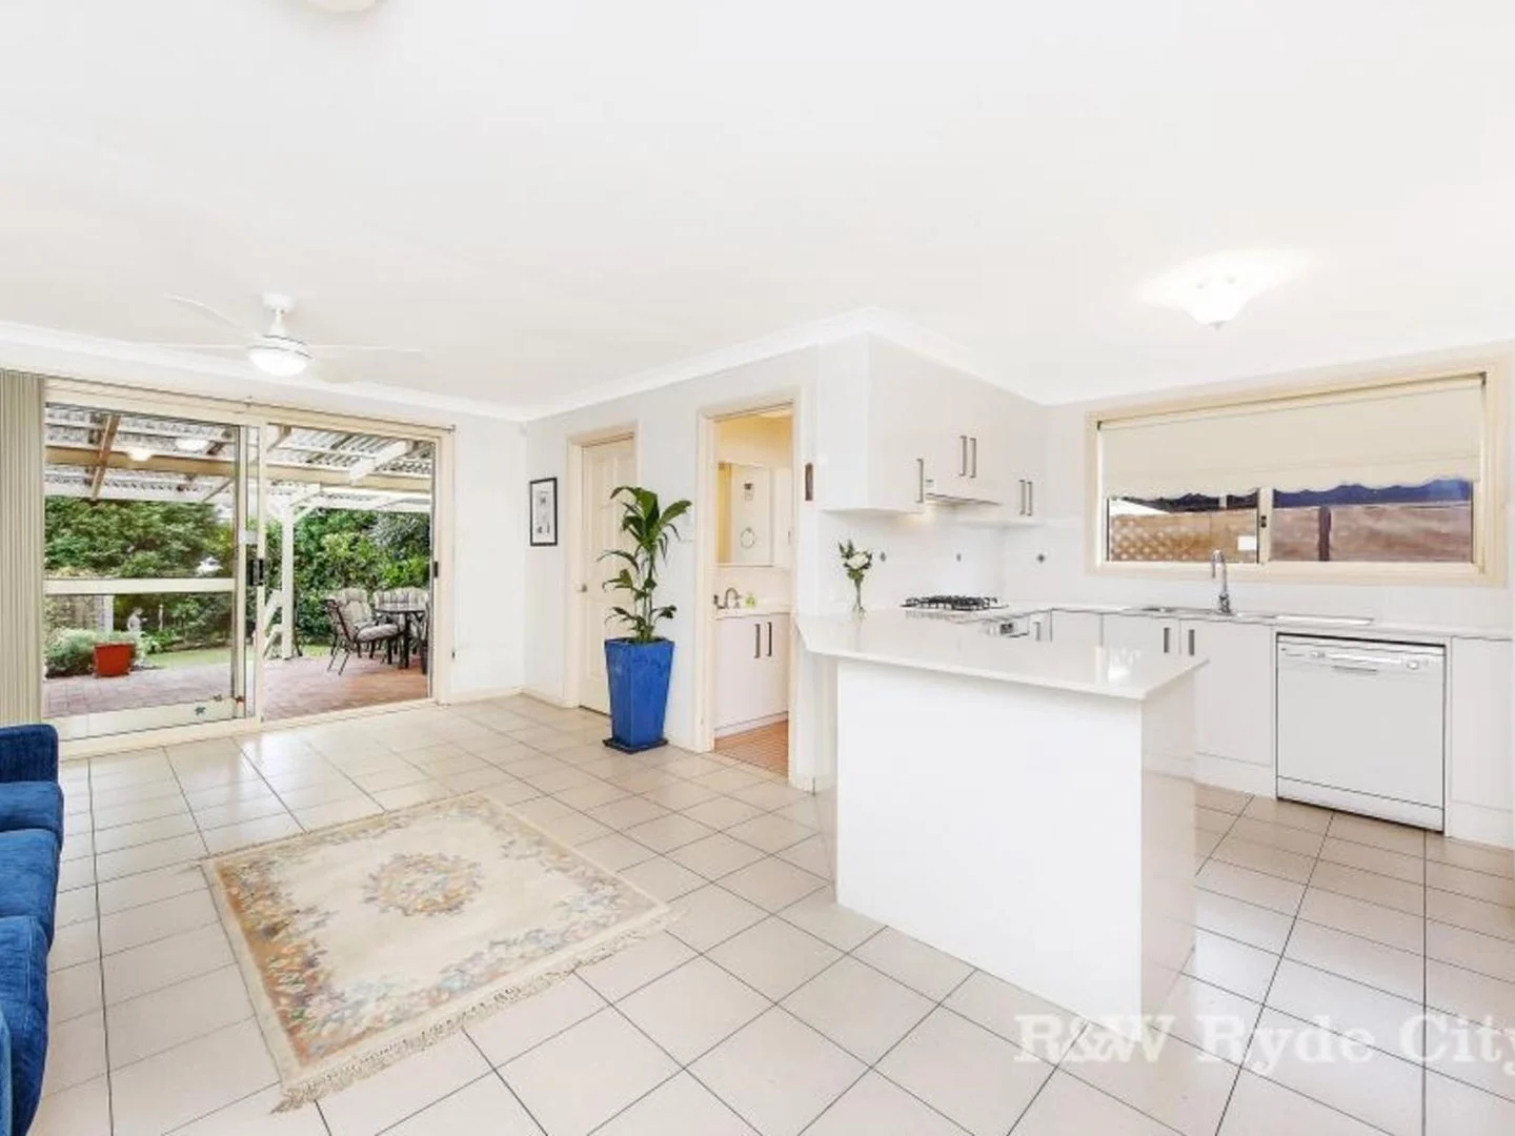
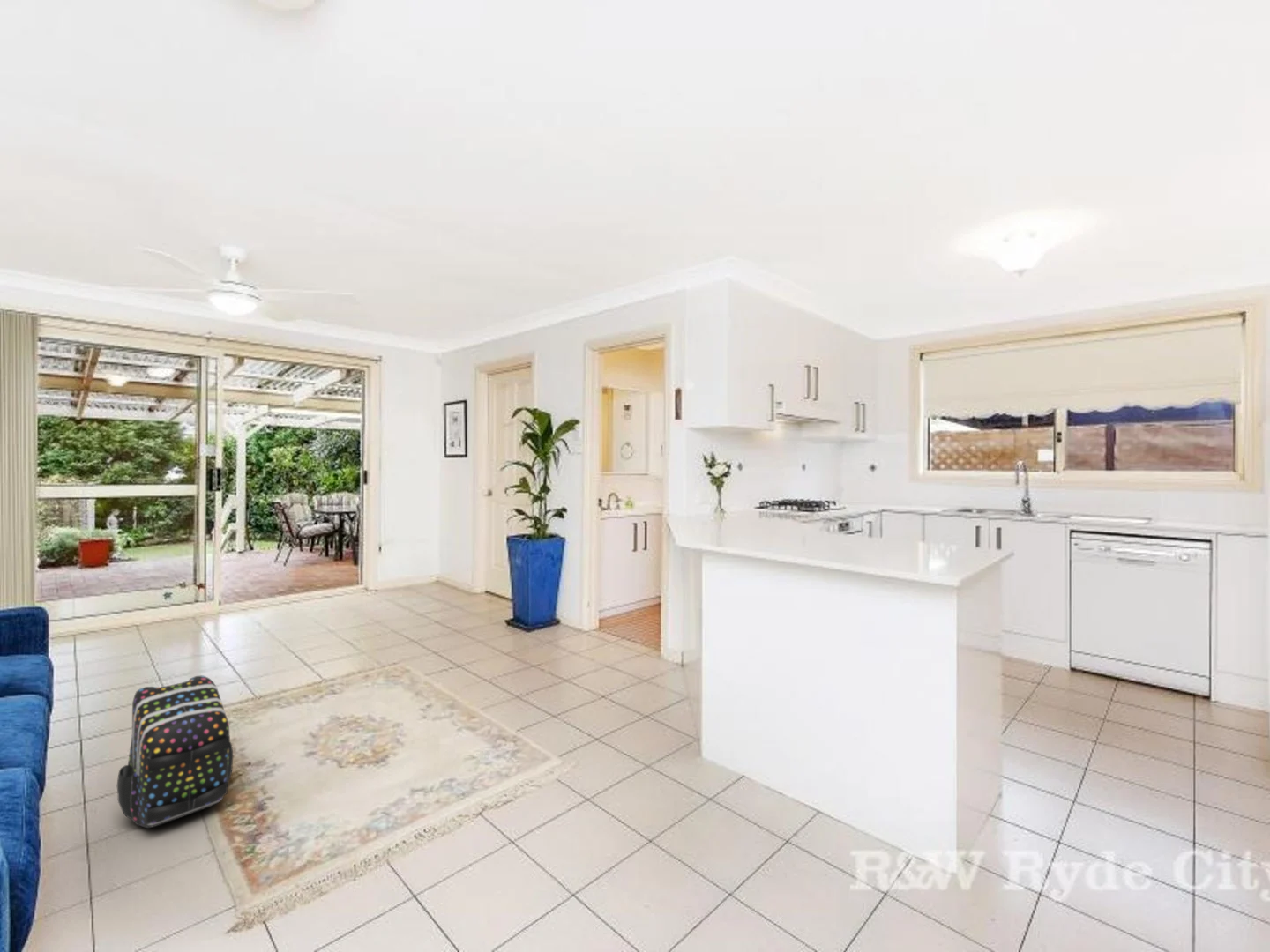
+ backpack [116,675,234,829]
